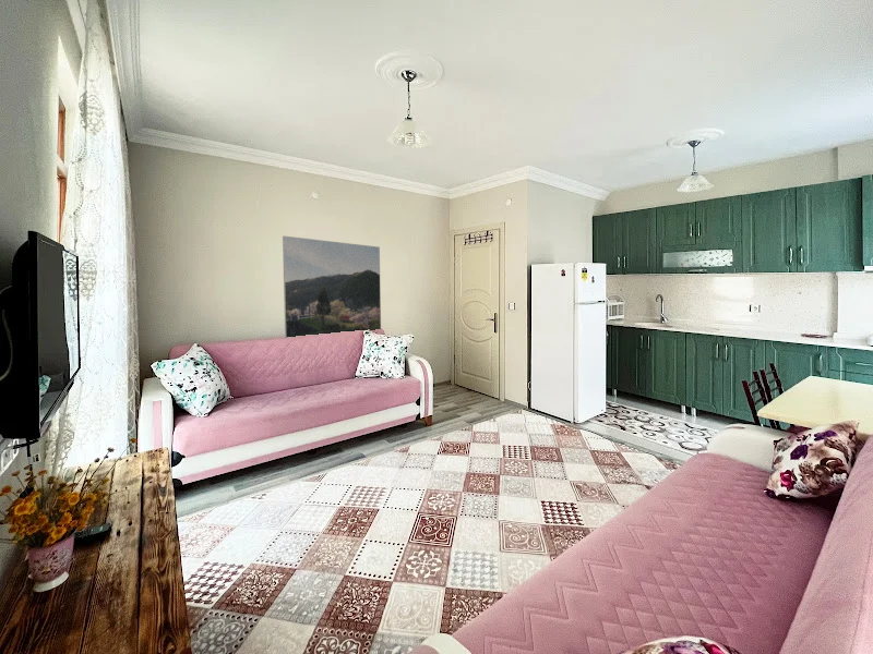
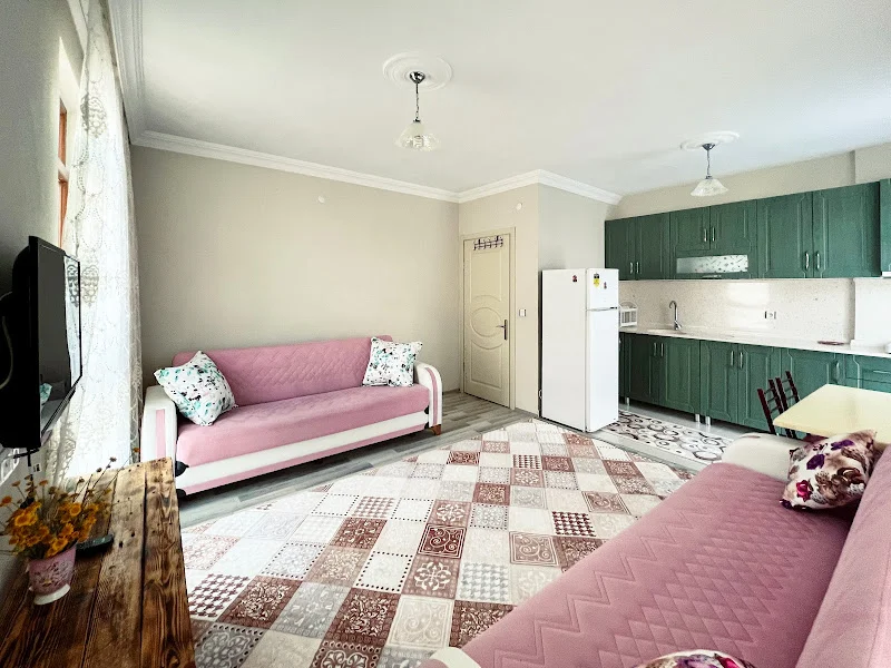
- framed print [282,235,382,339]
